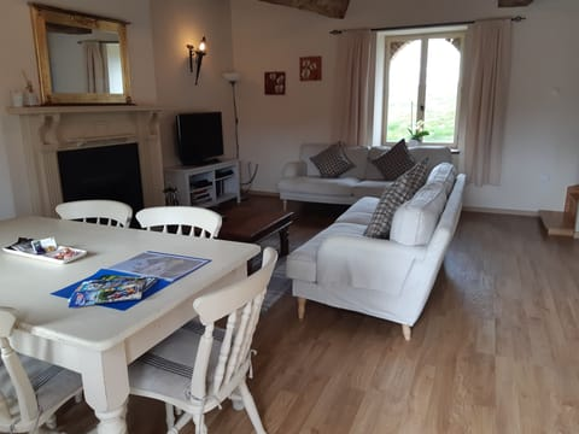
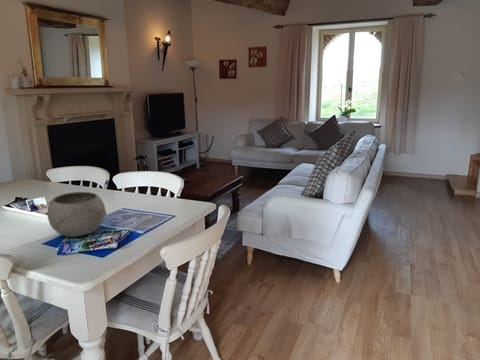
+ bowl [46,191,108,238]
